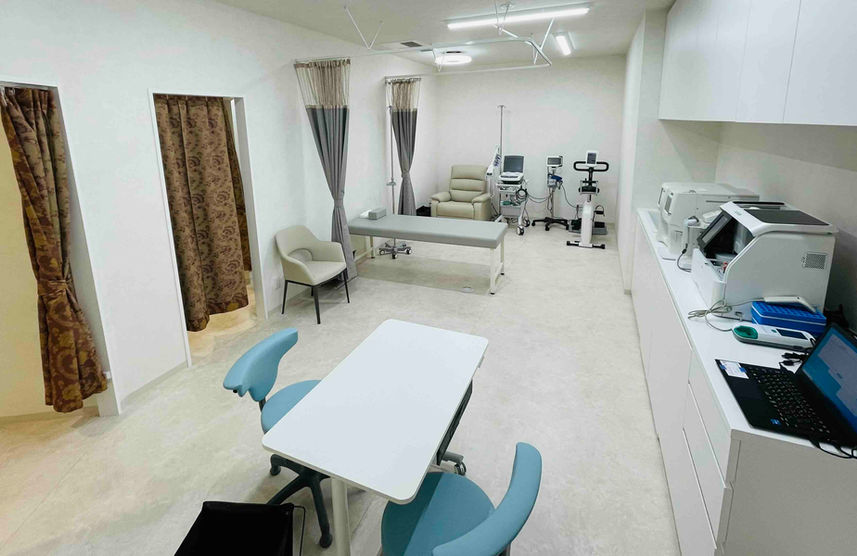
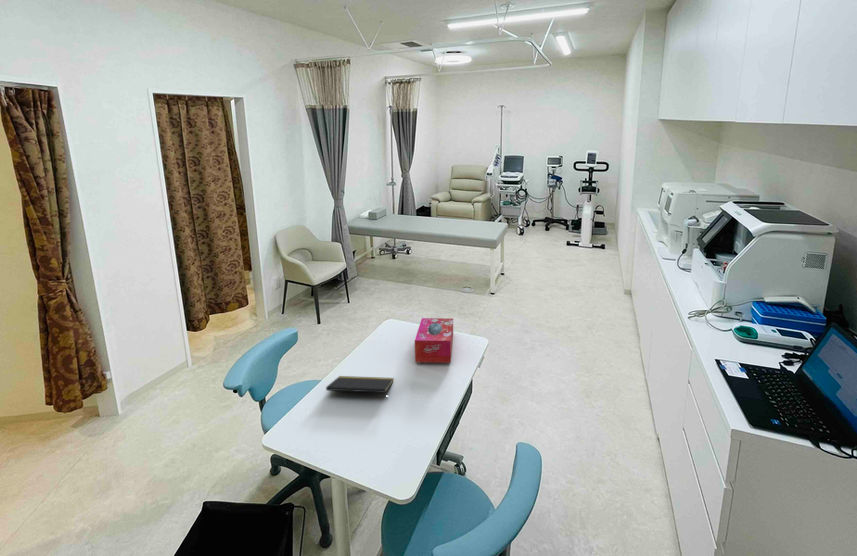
+ tissue box [414,317,454,364]
+ notepad [325,375,395,401]
